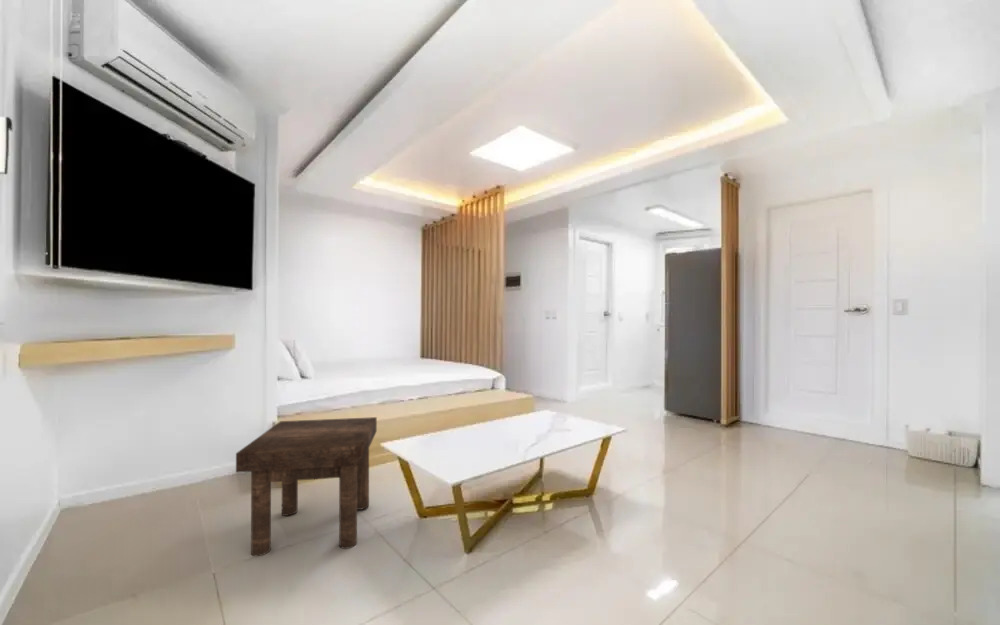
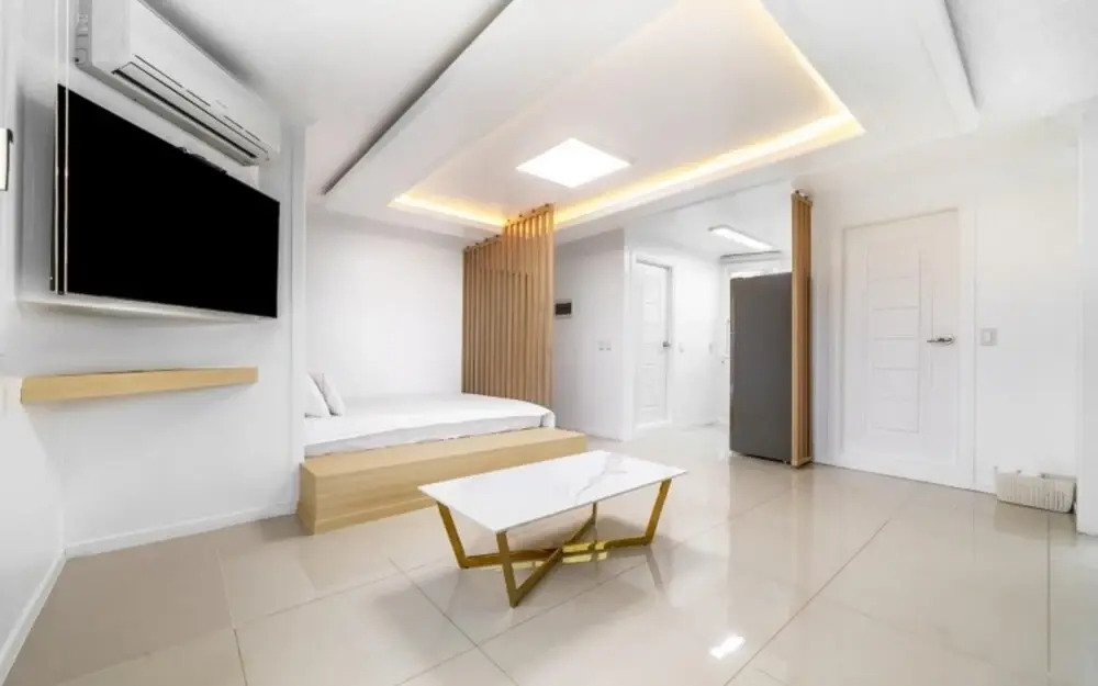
- stool [235,416,378,557]
